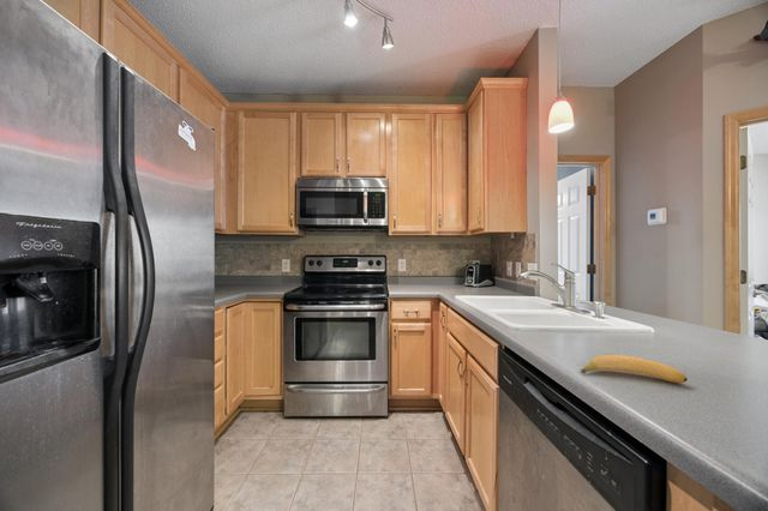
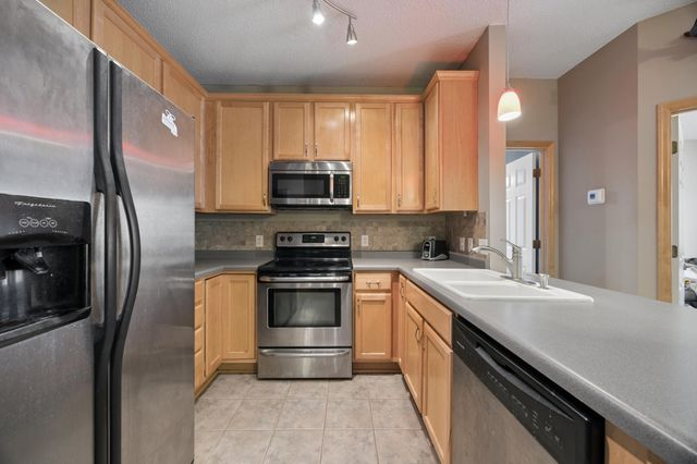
- banana [580,354,689,384]
